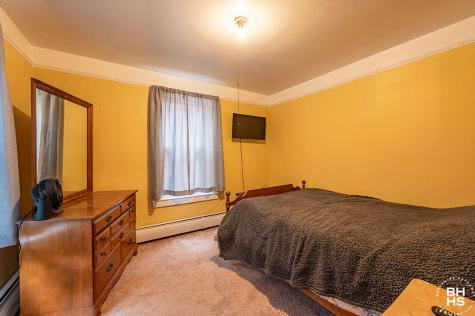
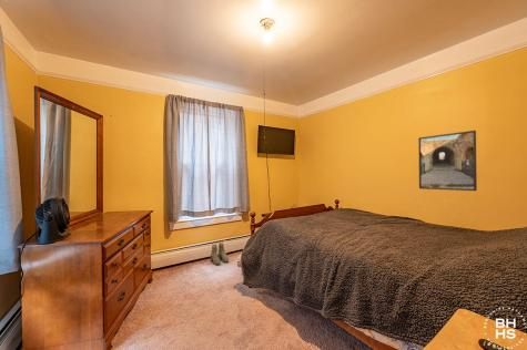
+ boots [210,243,230,266]
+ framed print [417,130,478,192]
